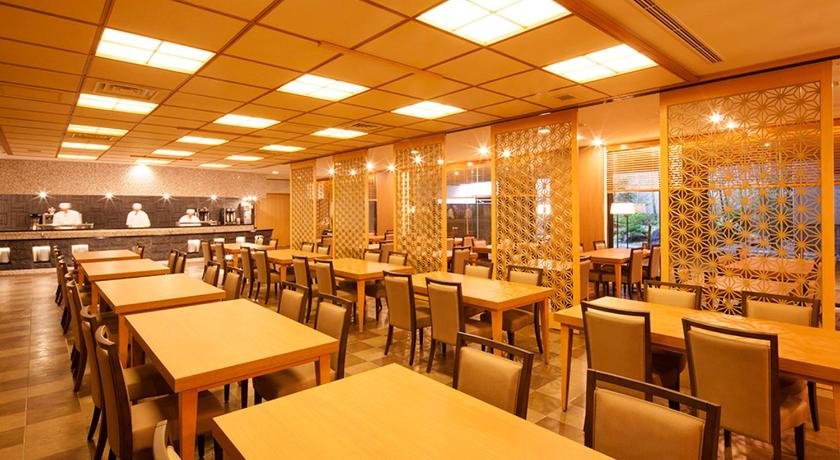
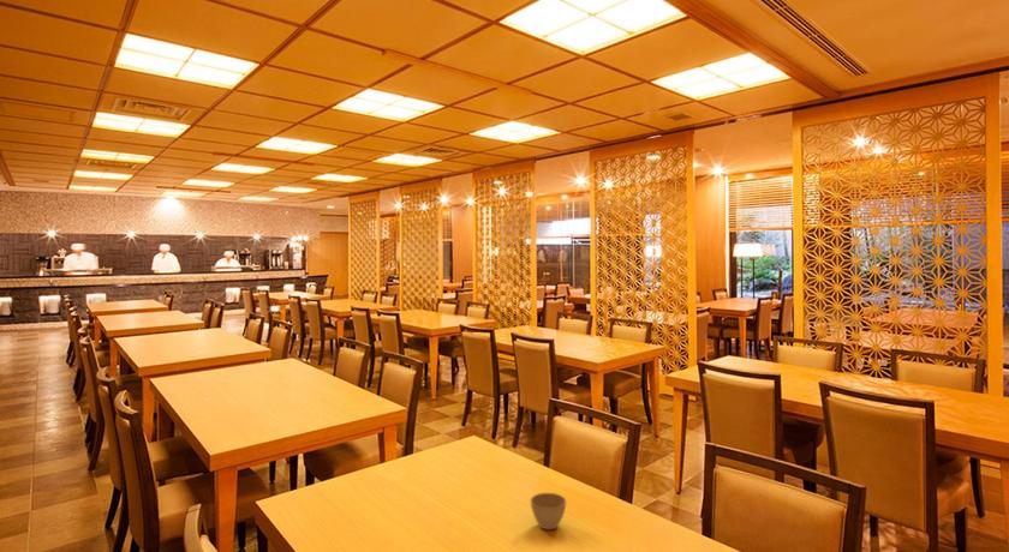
+ flower pot [529,492,567,530]
